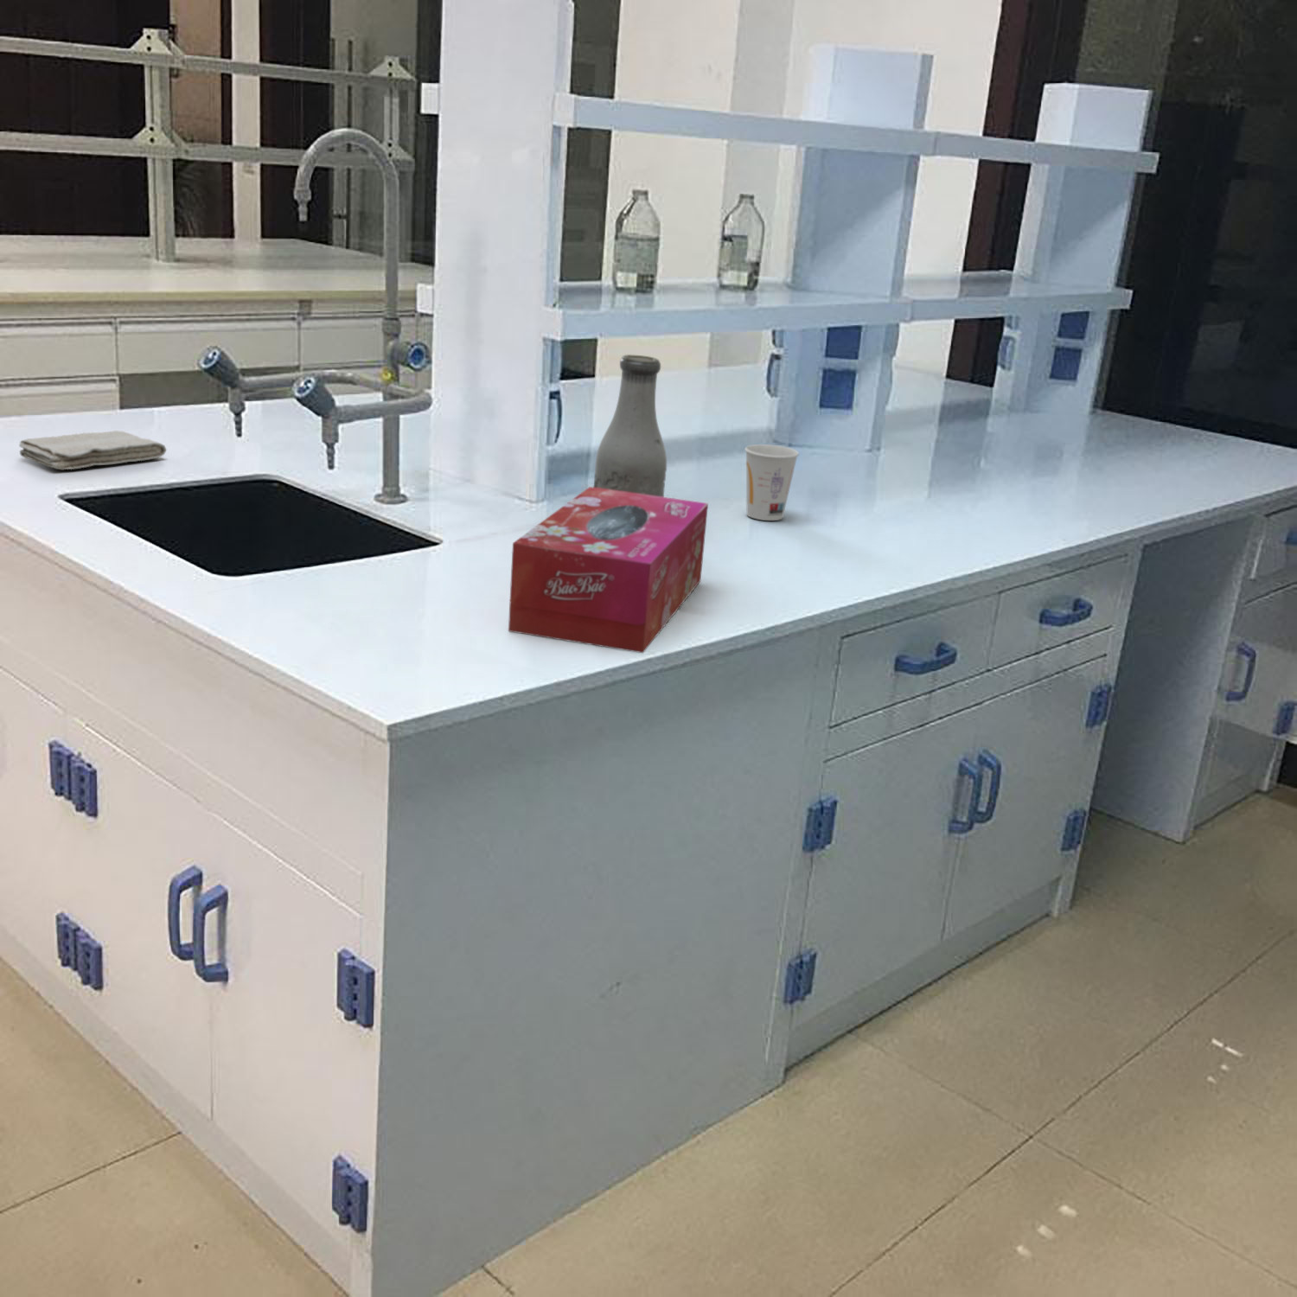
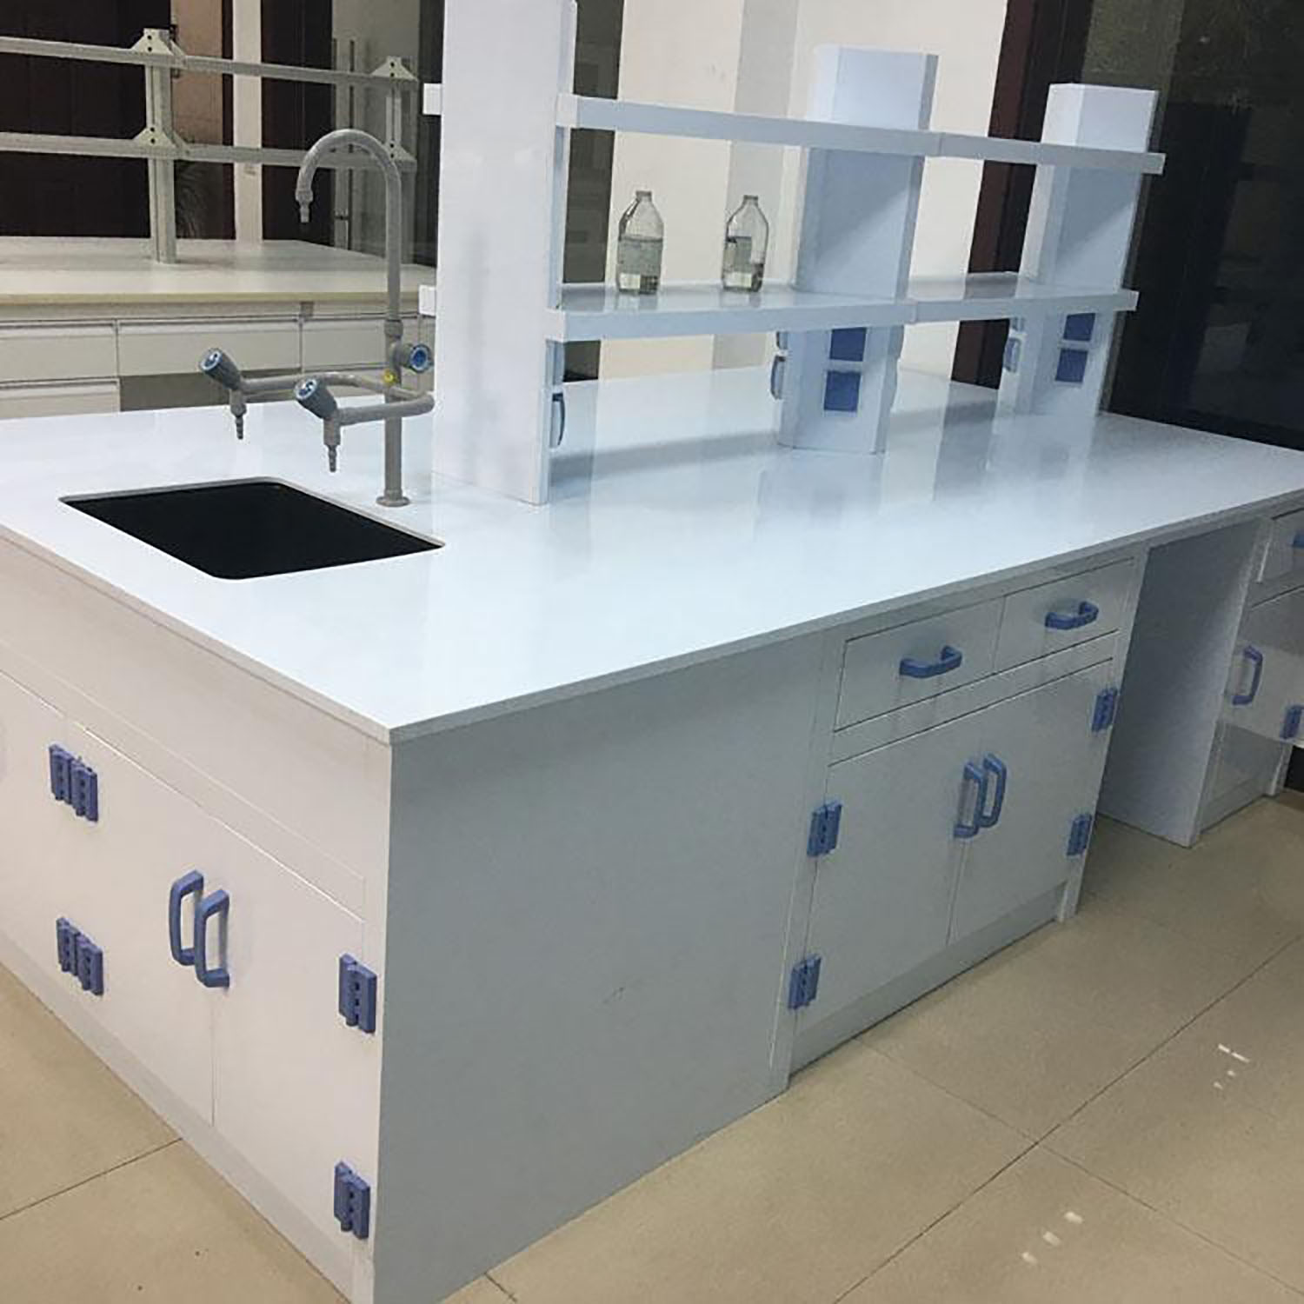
- tissue box [507,486,709,653]
- cup [745,443,799,521]
- washcloth [18,430,167,470]
- bottle [593,354,668,498]
